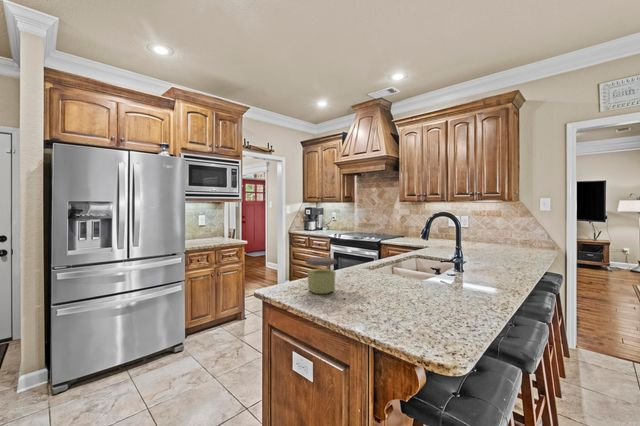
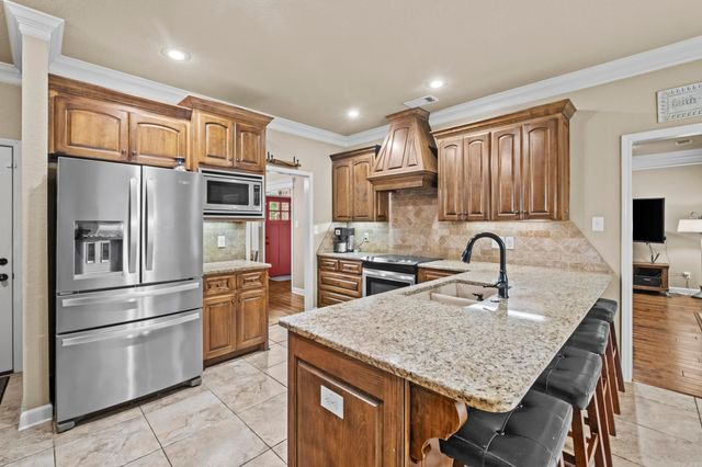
- jar [305,256,338,295]
